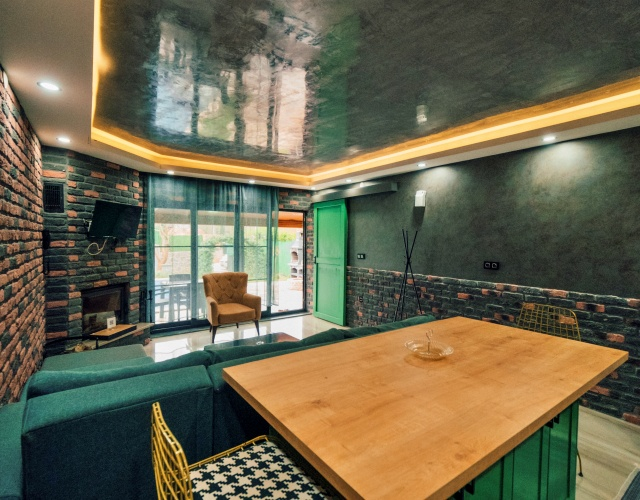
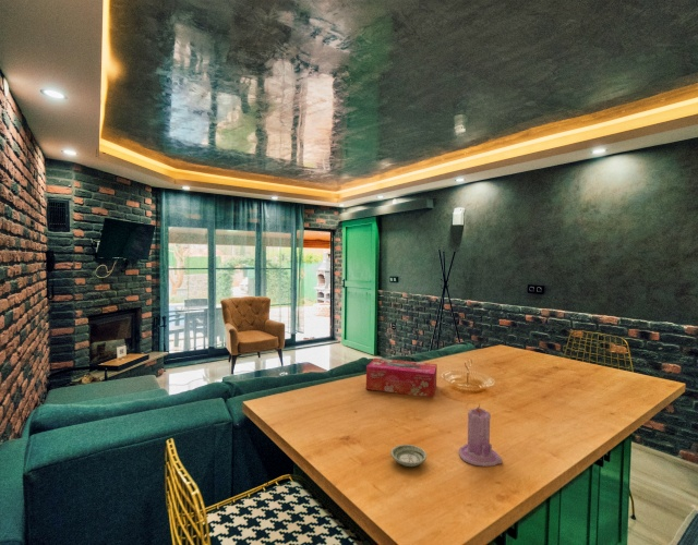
+ saucer [389,444,428,468]
+ candle [458,402,503,468]
+ tissue box [365,358,438,398]
